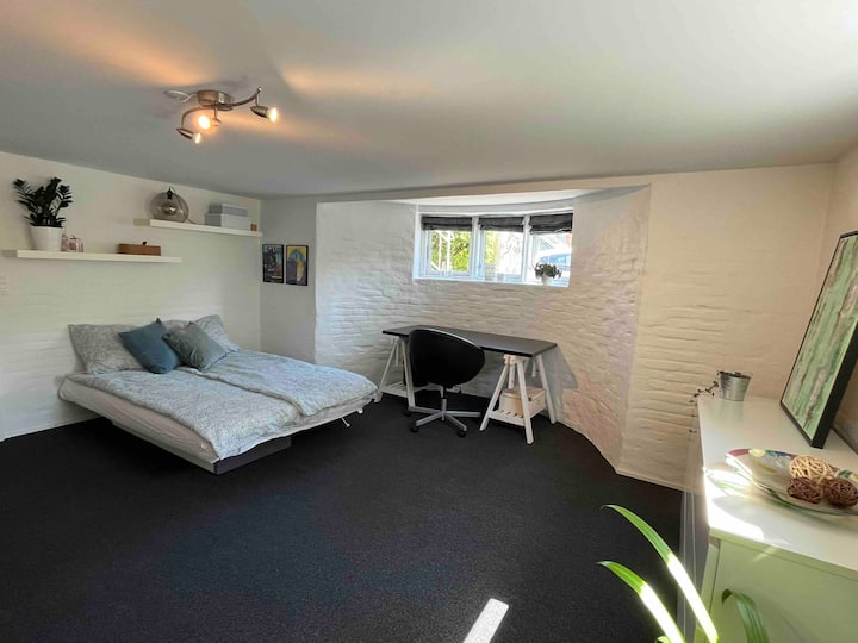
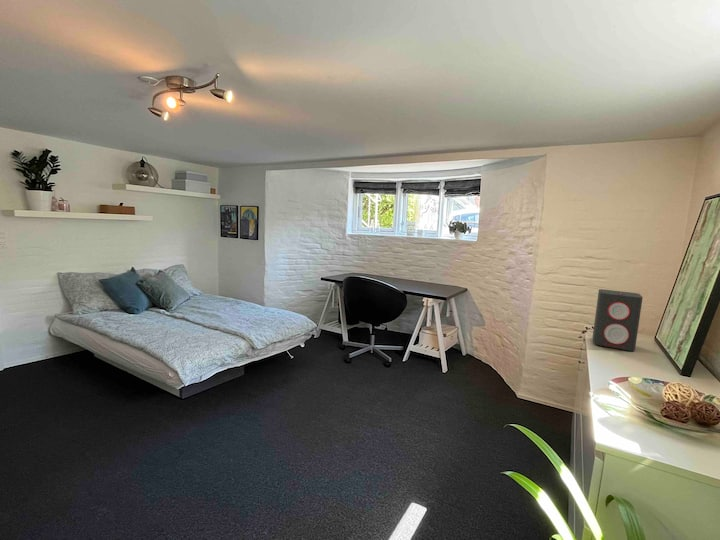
+ speaker [592,288,644,352]
